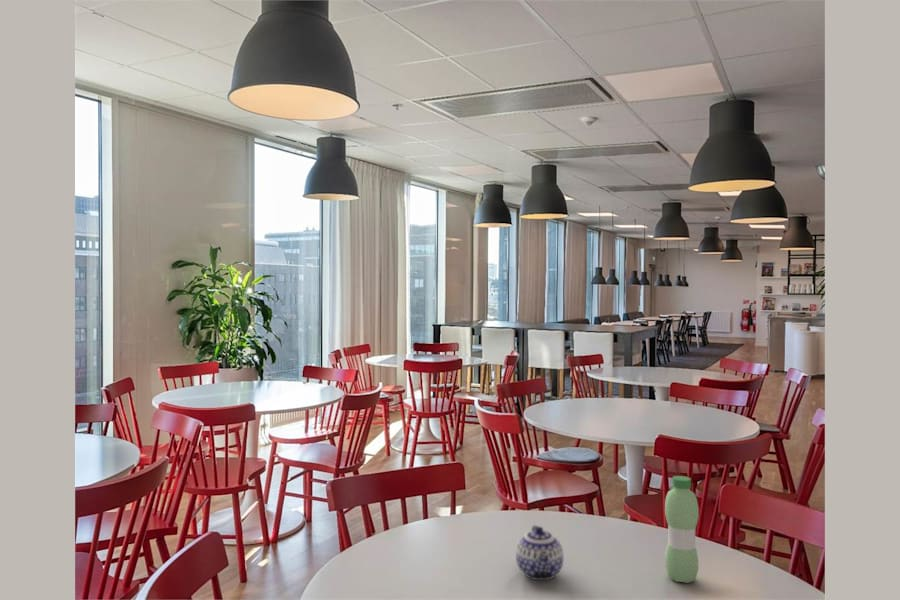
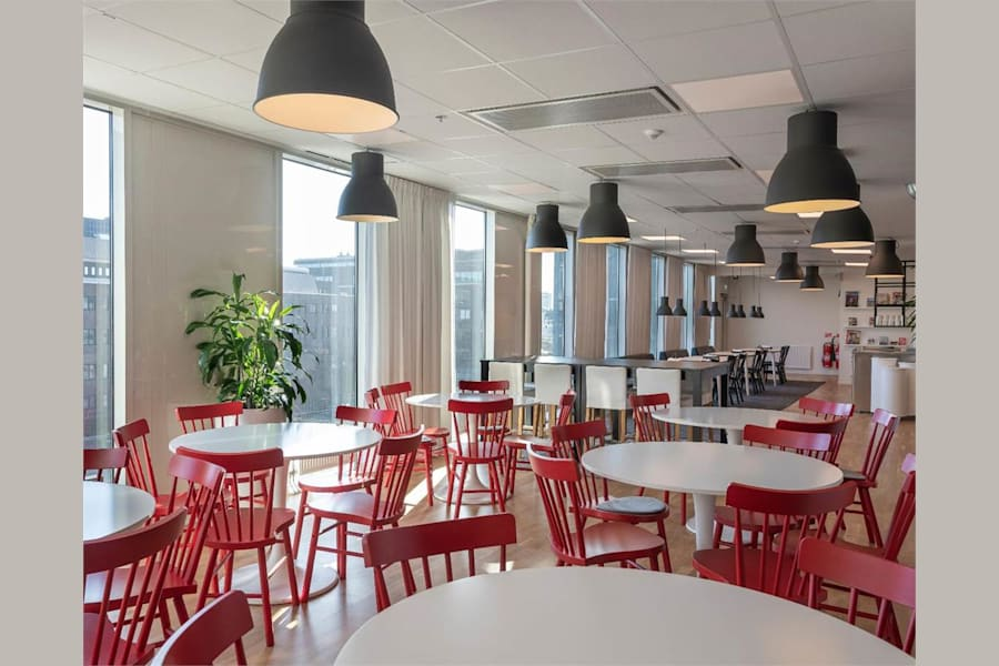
- teapot [515,525,565,581]
- water bottle [664,475,700,584]
